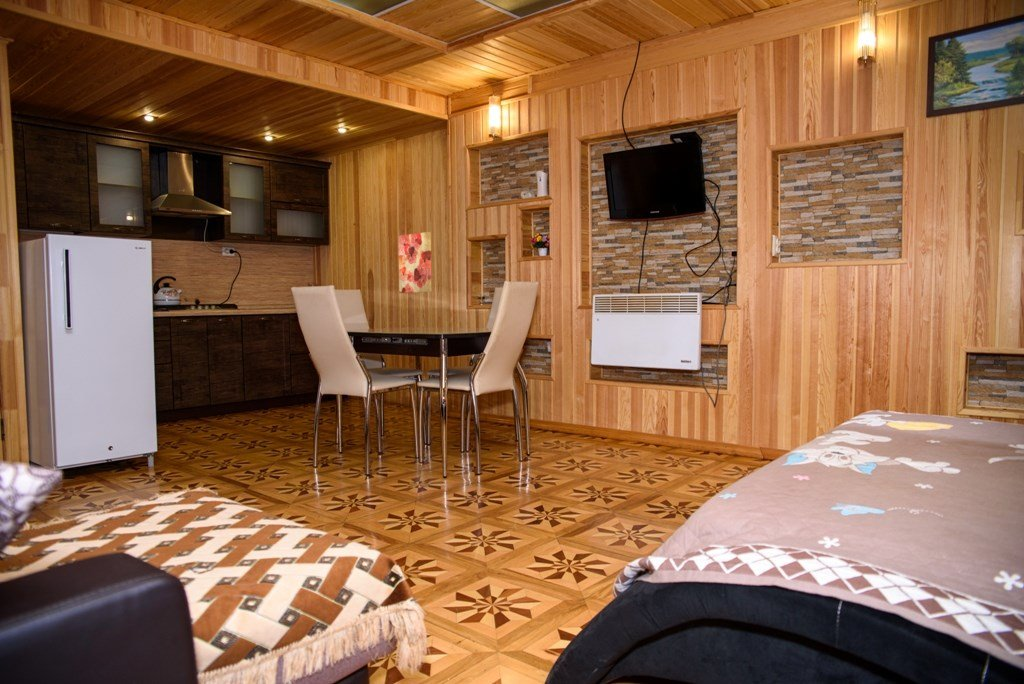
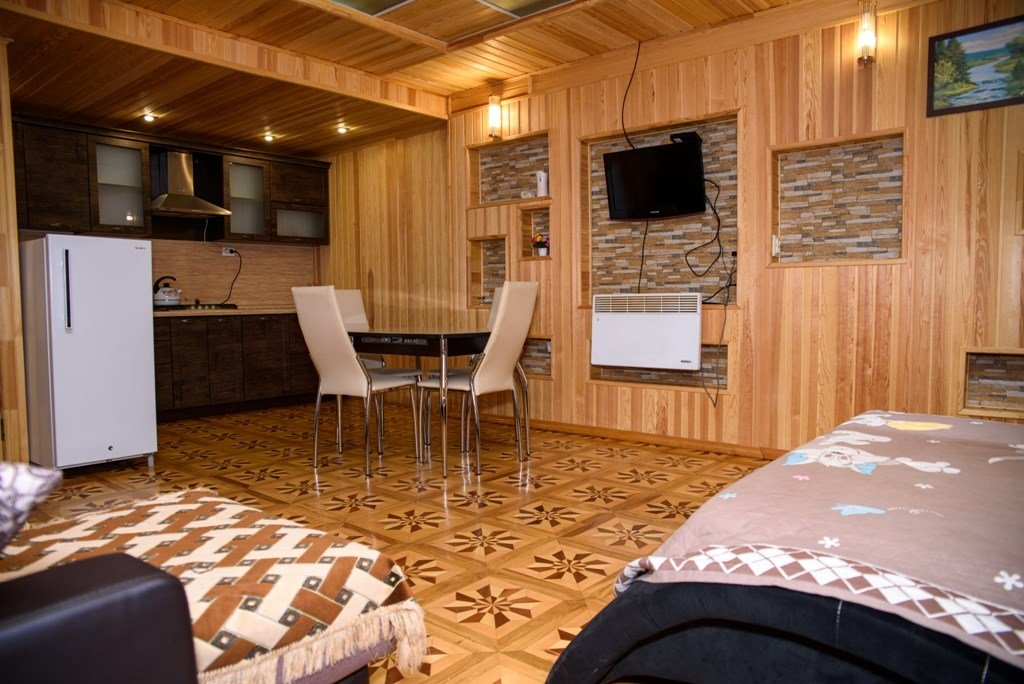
- wall art [397,231,433,294]
